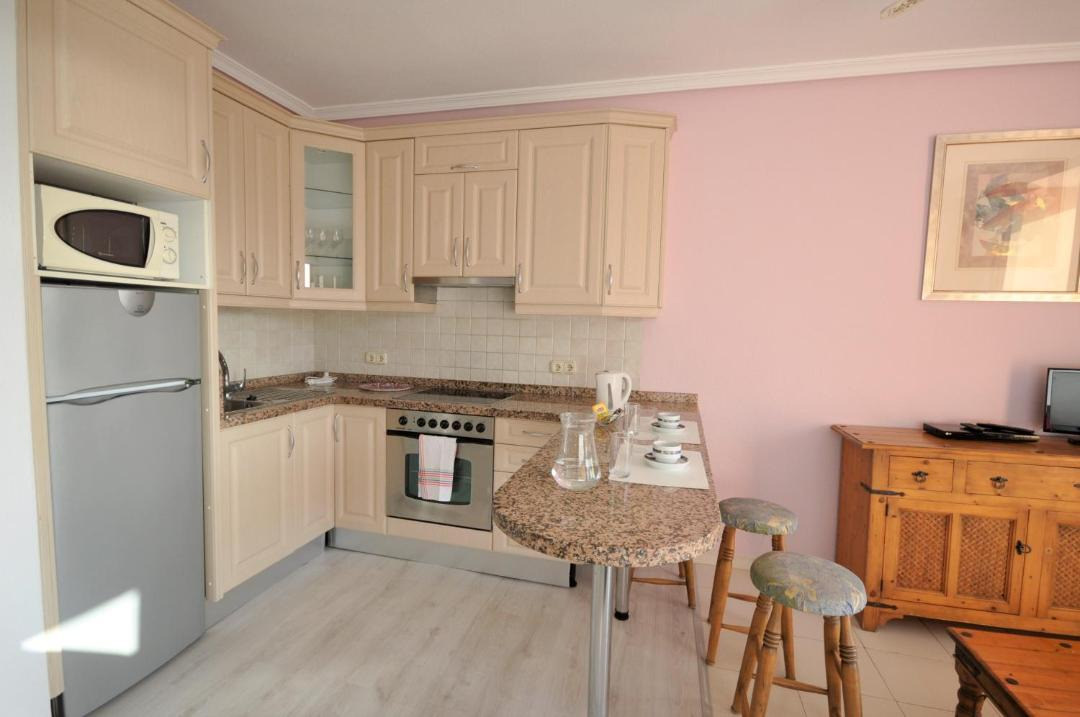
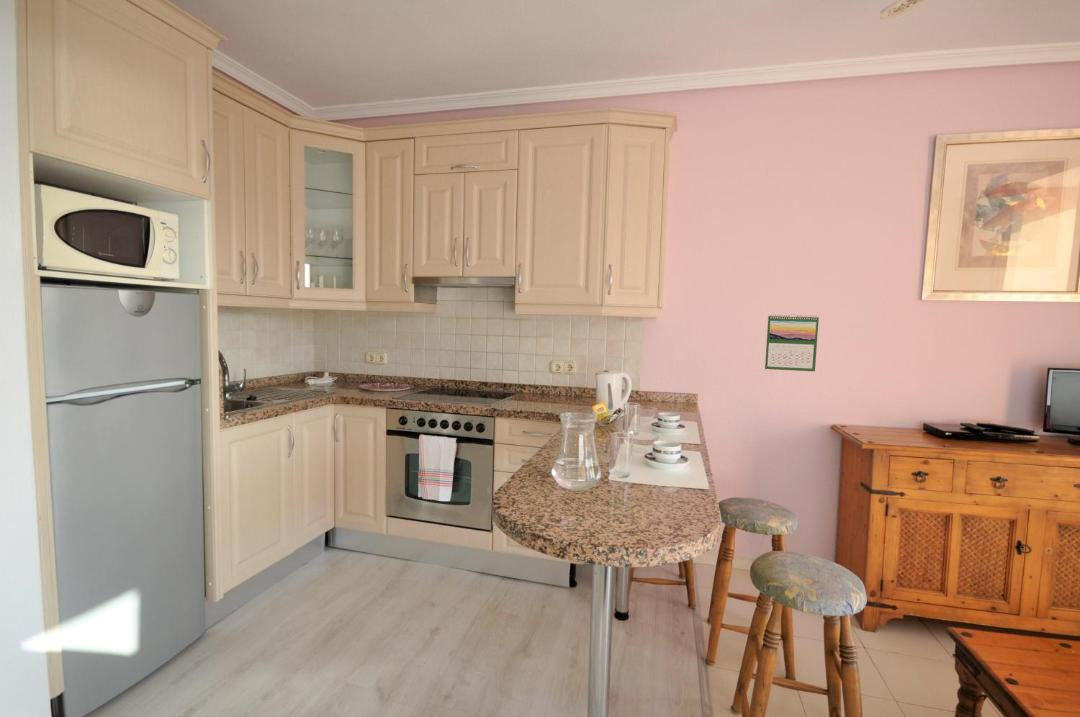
+ calendar [764,313,820,372]
